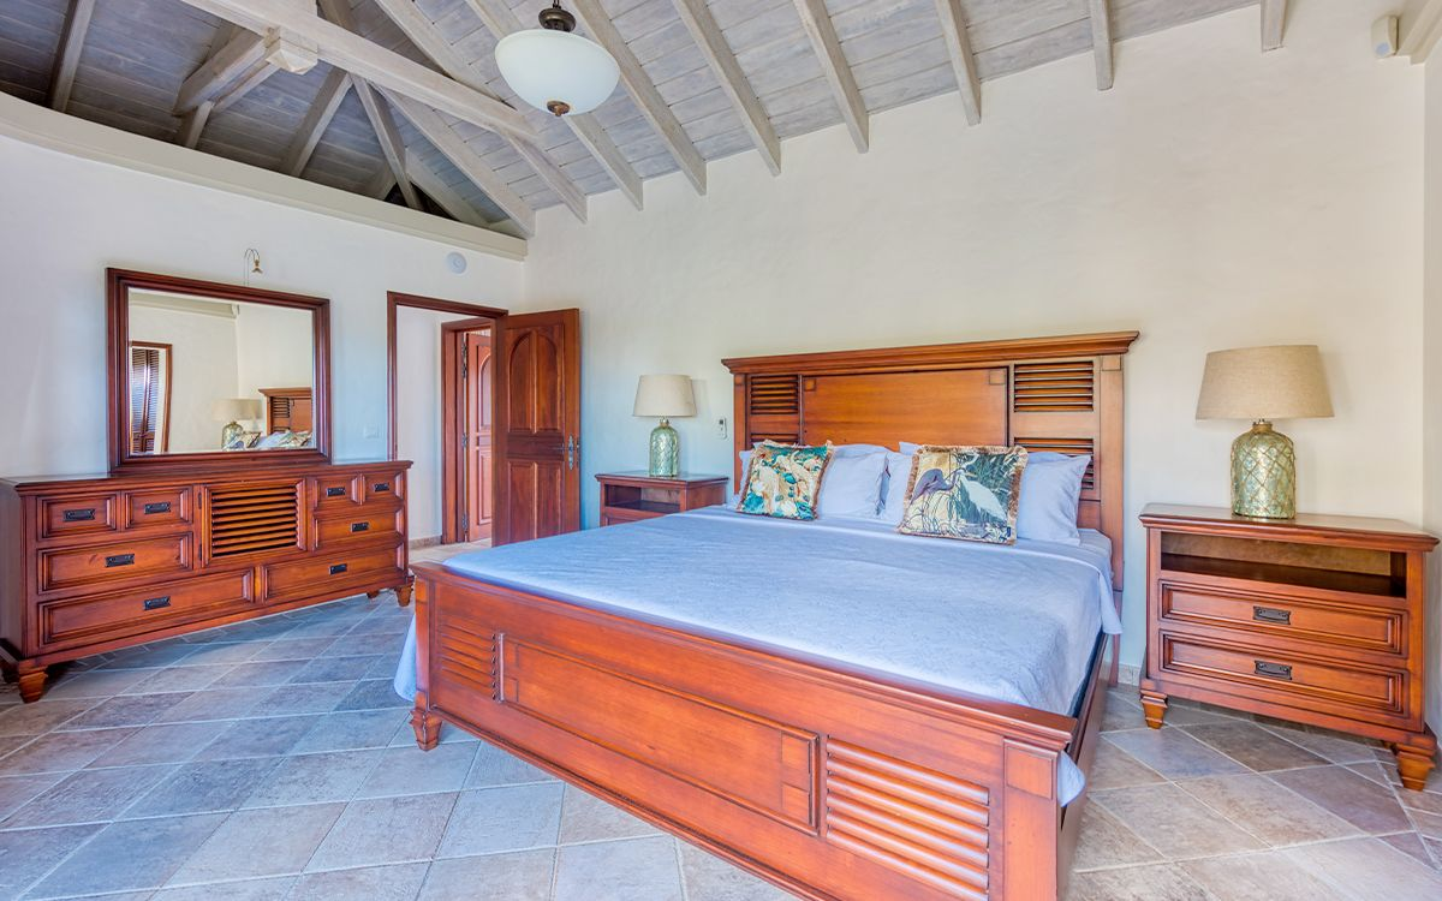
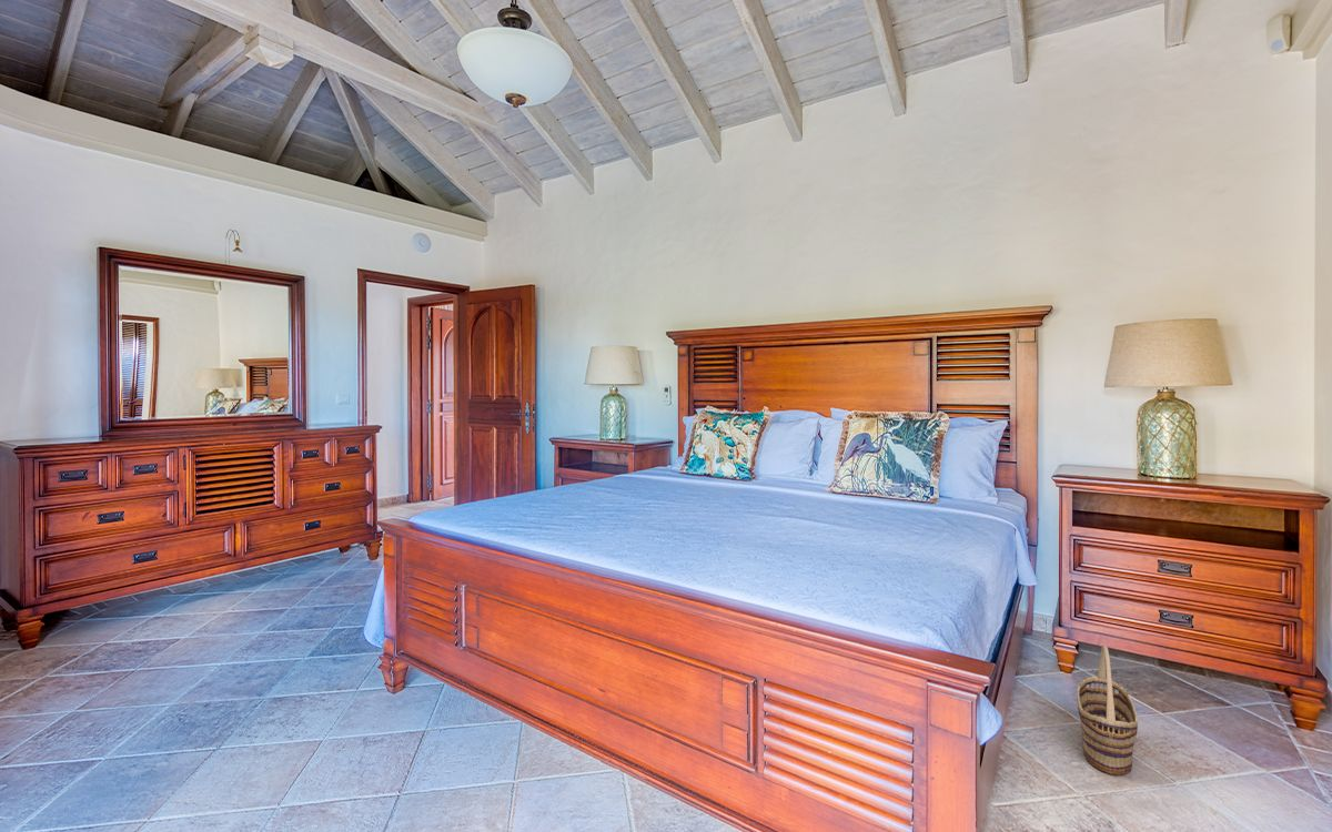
+ basket [1076,645,1139,777]
